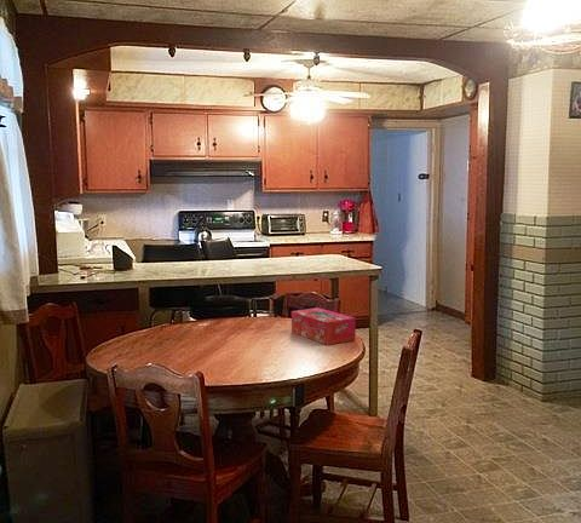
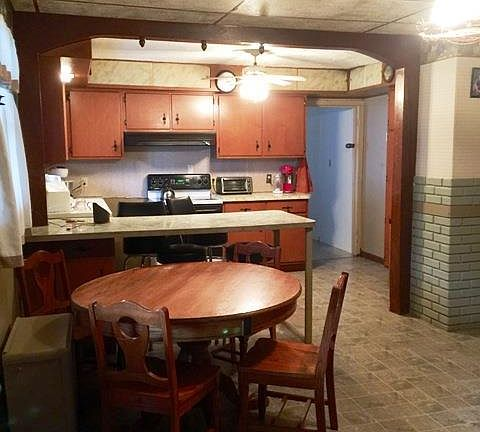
- tissue box [290,306,357,346]
